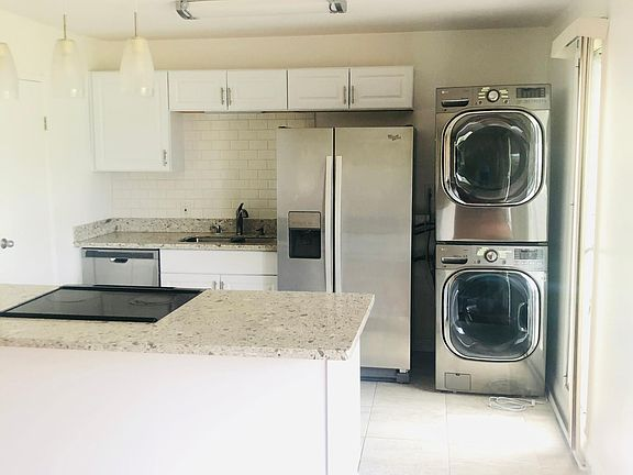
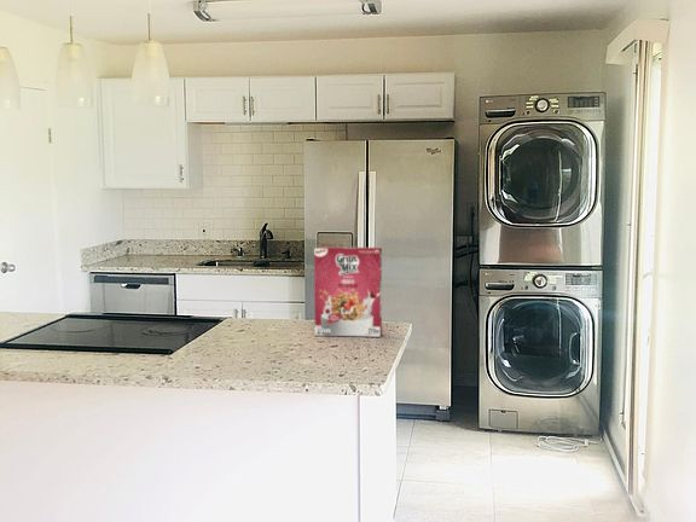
+ cereal box [313,246,383,338]
